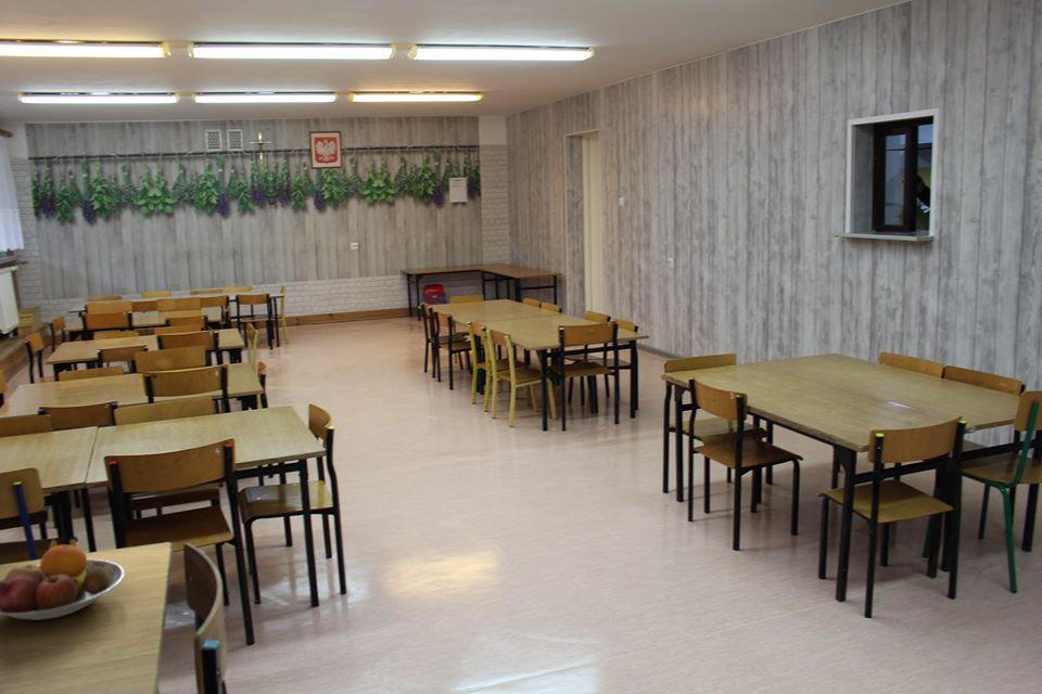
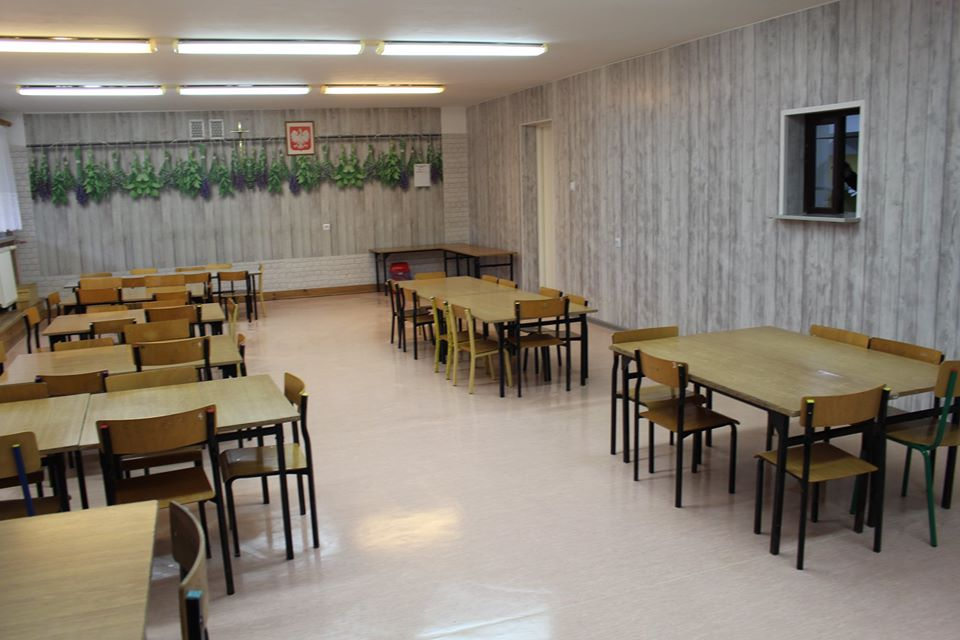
- fruit bowl [0,538,125,621]
